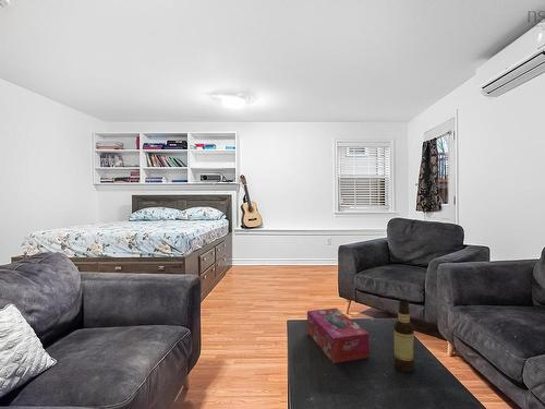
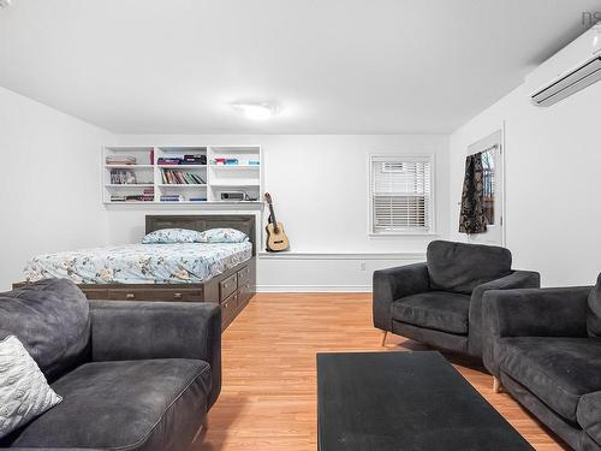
- bottle [392,299,415,373]
- tissue box [306,306,370,364]
